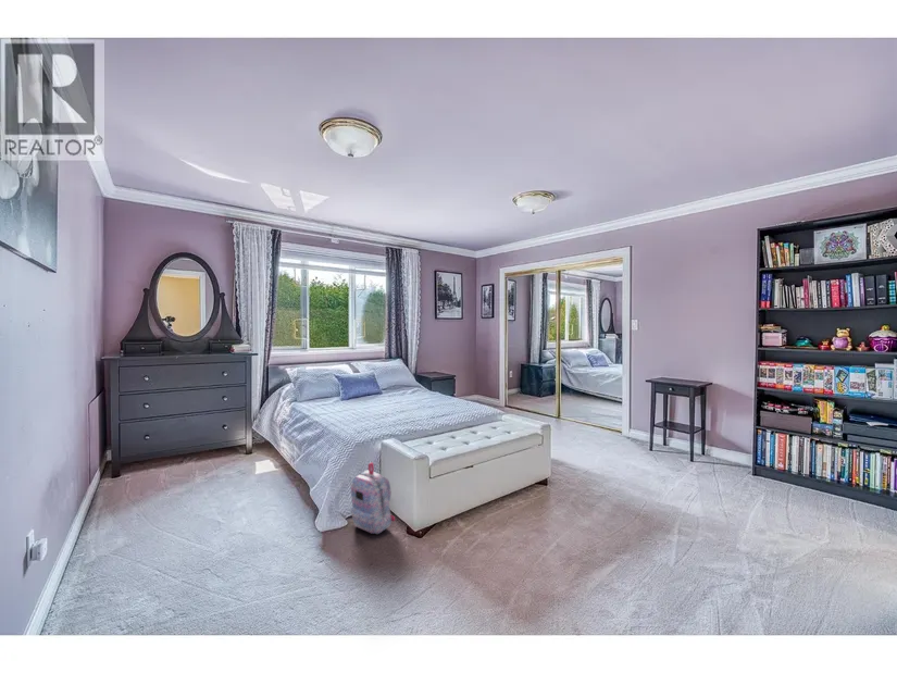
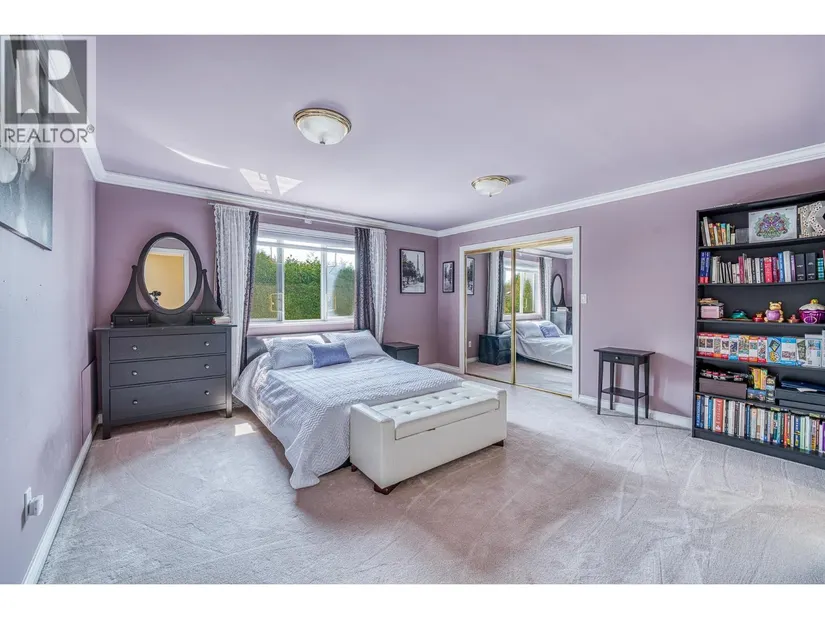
- backpack [350,461,396,535]
